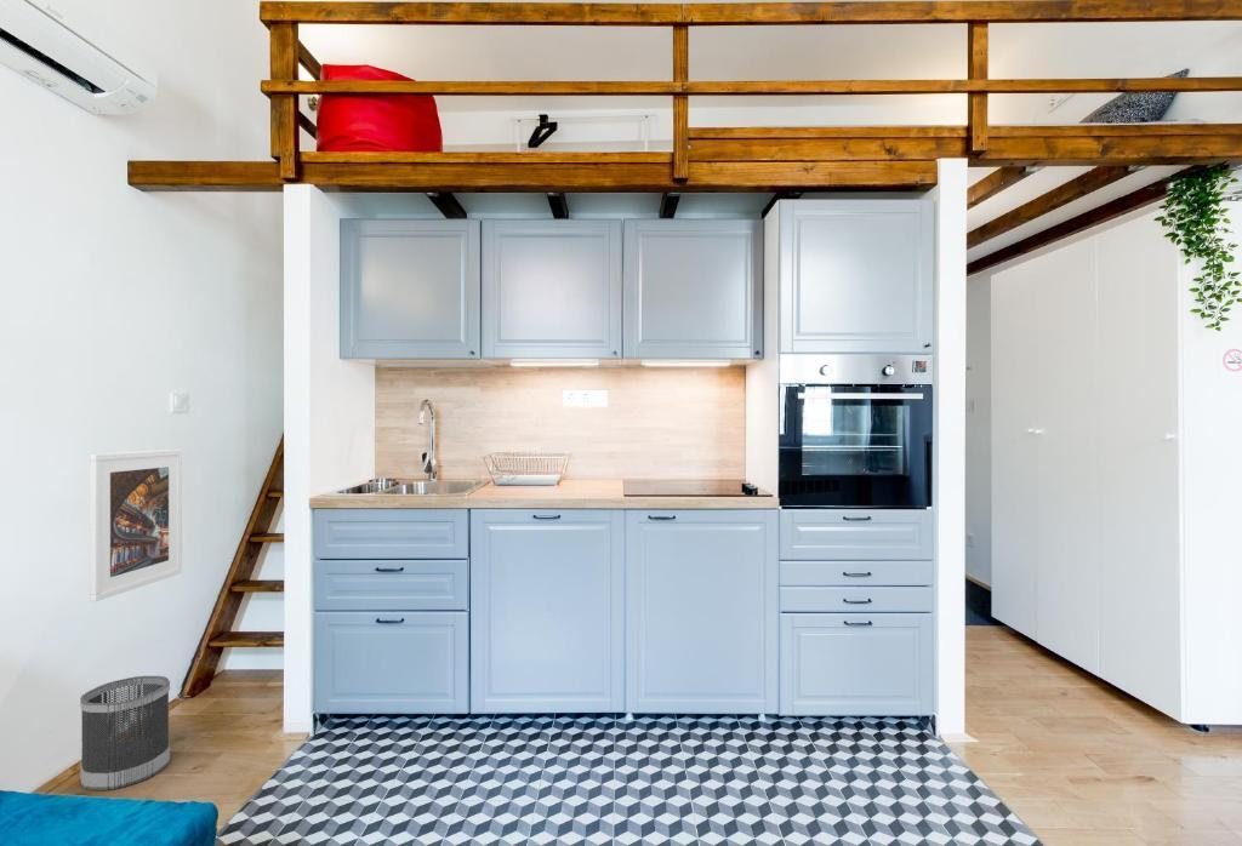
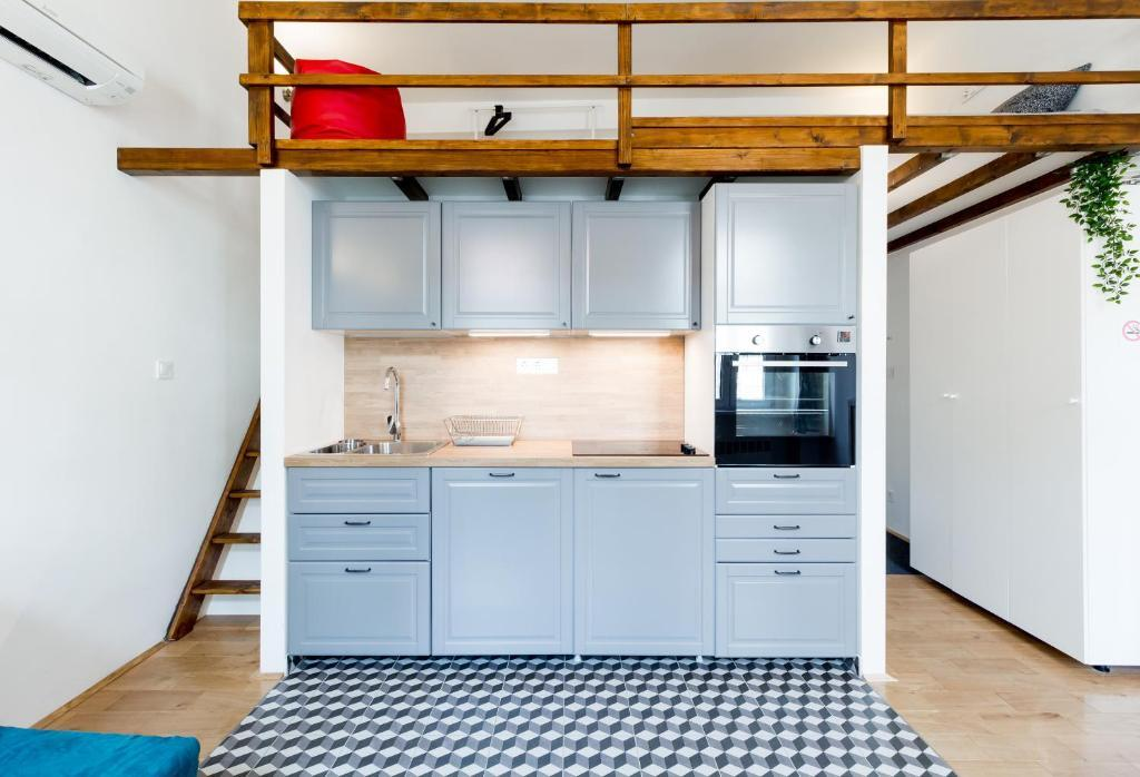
- wastebasket [79,675,171,791]
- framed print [89,448,183,602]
